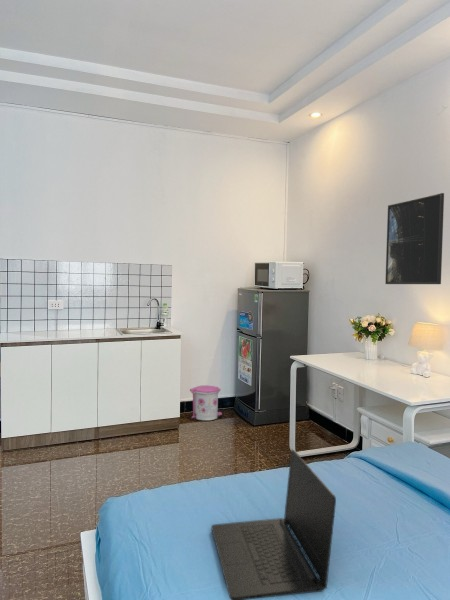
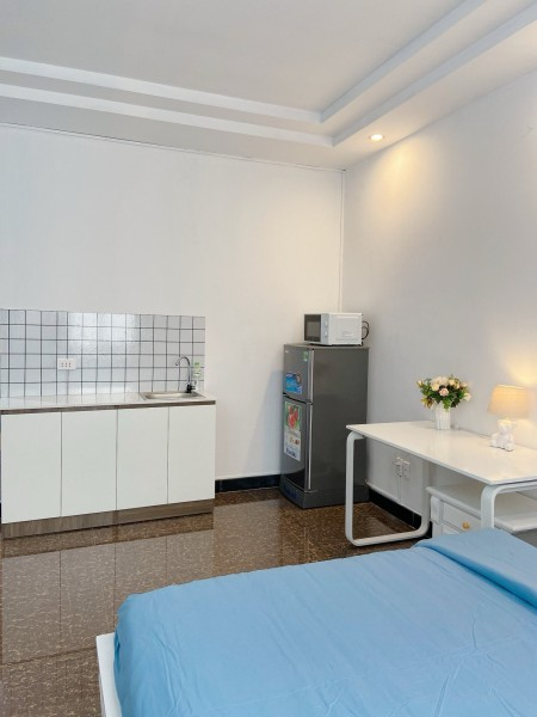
- trash can [189,384,223,422]
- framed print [384,192,445,285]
- laptop [210,449,337,600]
